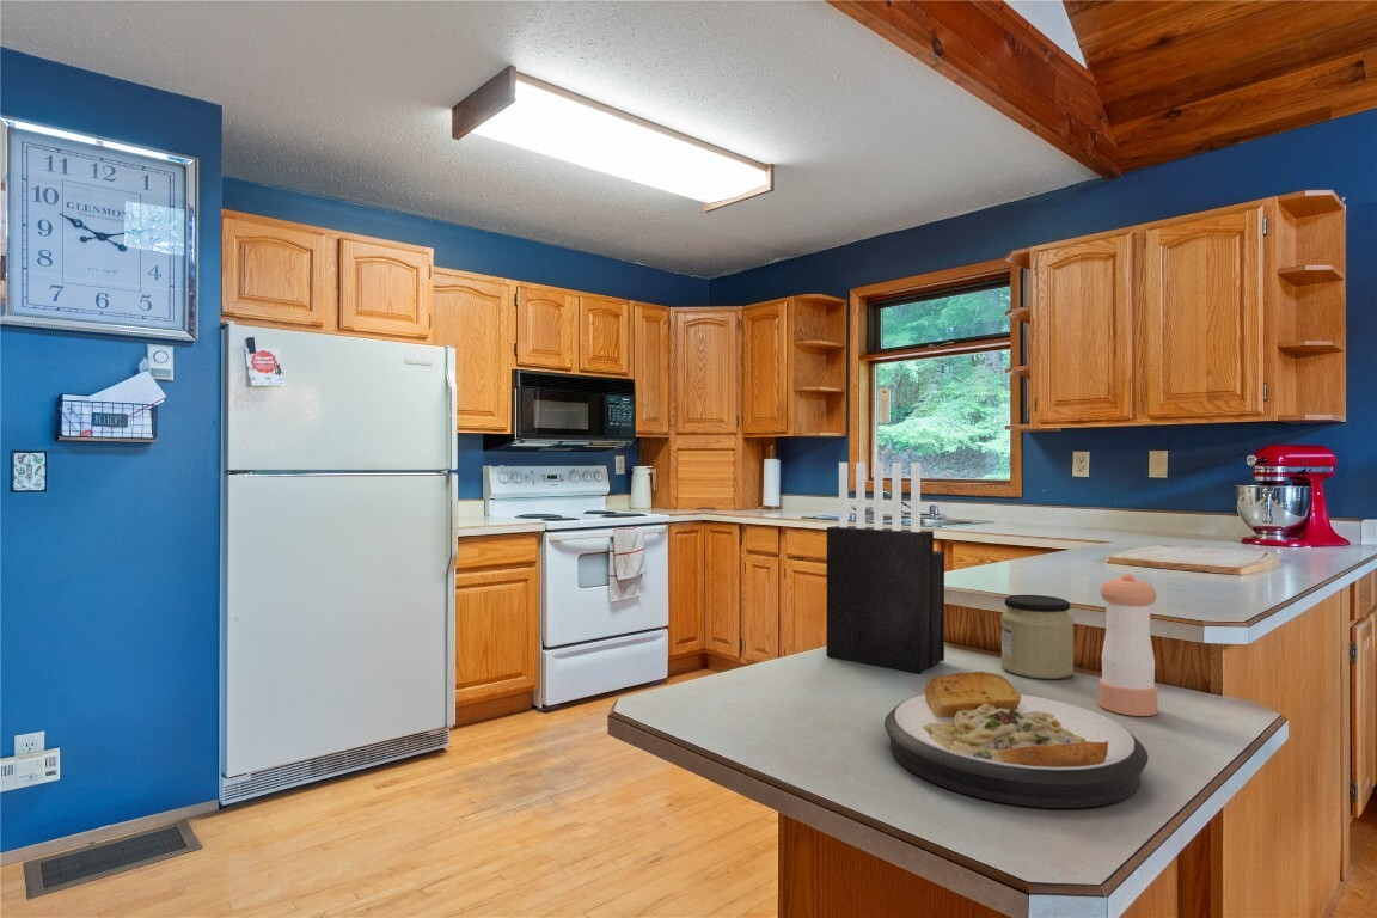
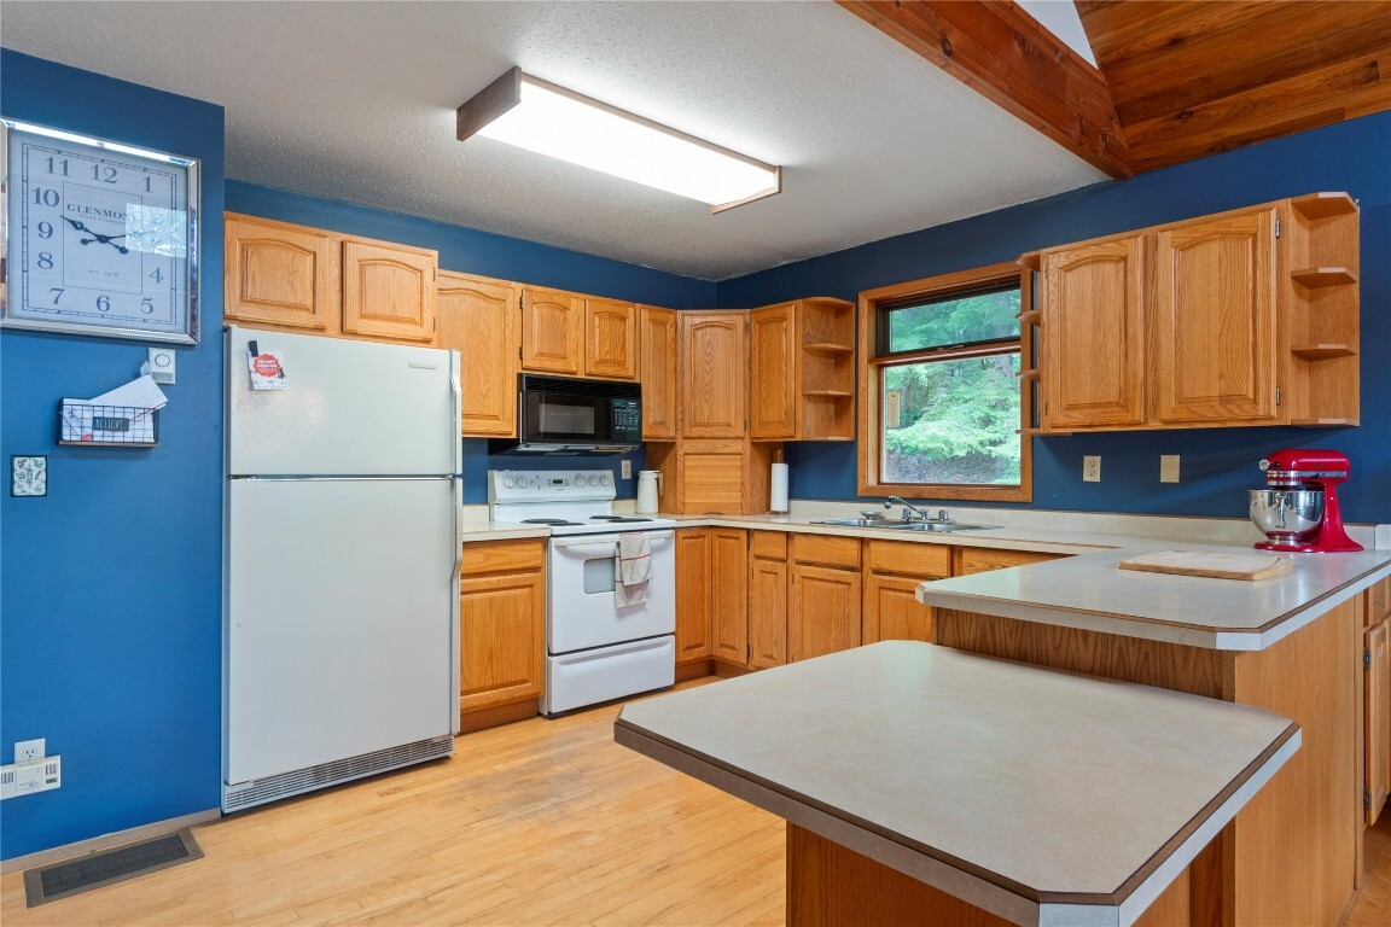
- jar [1000,594,1075,680]
- plate [883,671,1150,809]
- pepper shaker [1098,573,1158,717]
- knife block [825,461,945,674]
